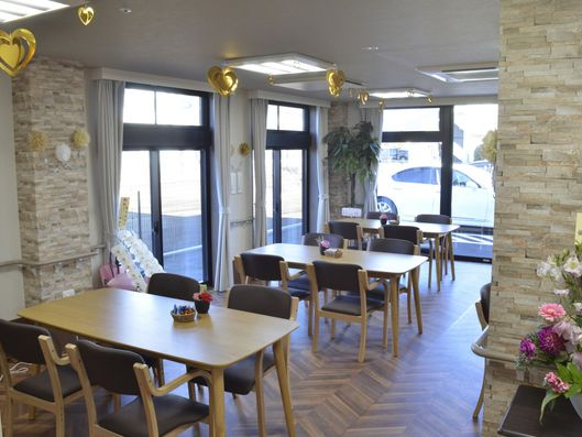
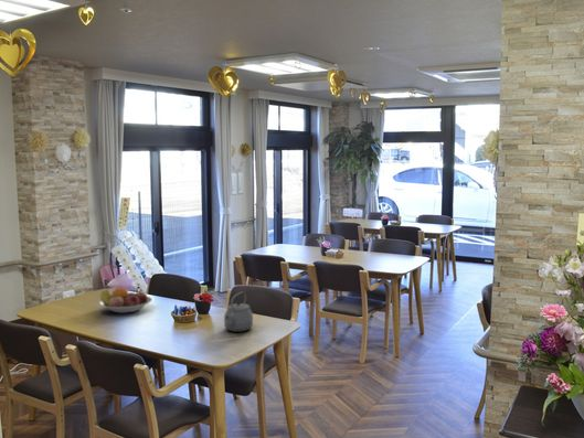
+ tea kettle [223,290,254,333]
+ fruit bowl [98,287,153,314]
